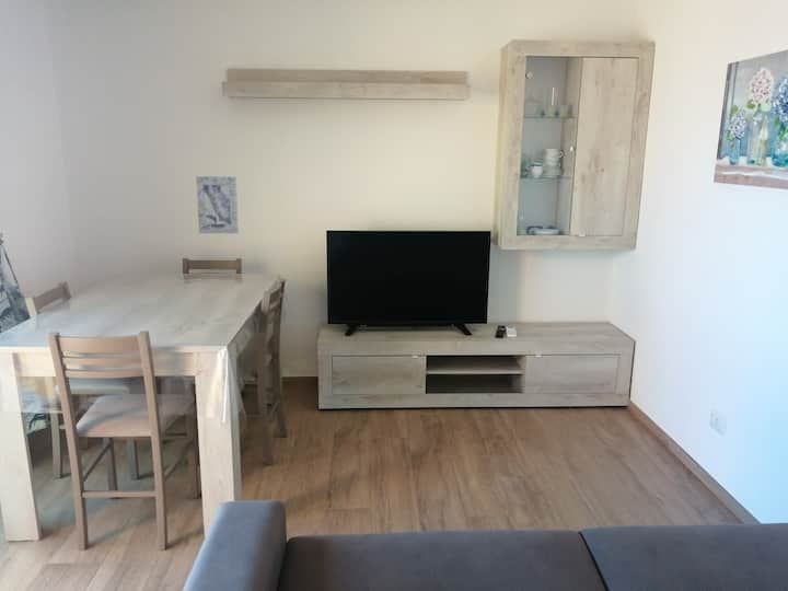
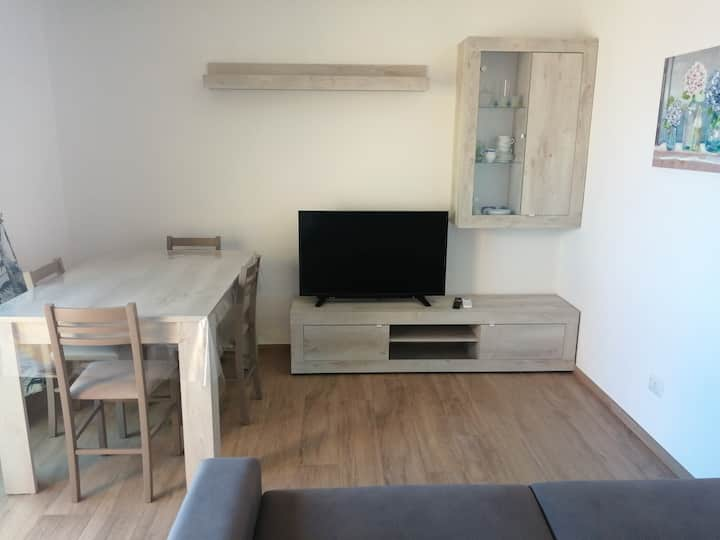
- wall art [195,175,240,234]
